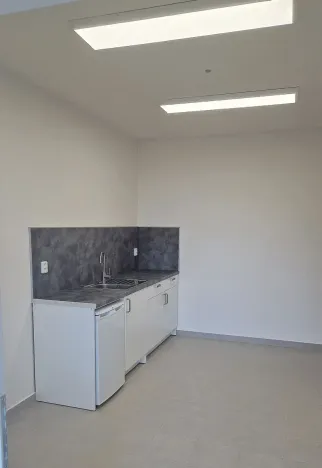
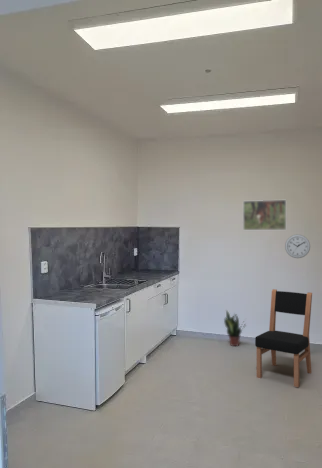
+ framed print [242,199,287,231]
+ potted plant [223,309,247,347]
+ wall clock [284,233,311,259]
+ dining chair [254,288,313,388]
